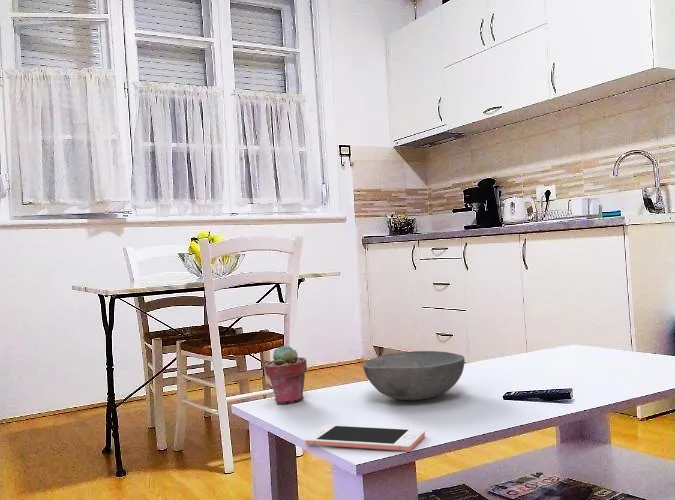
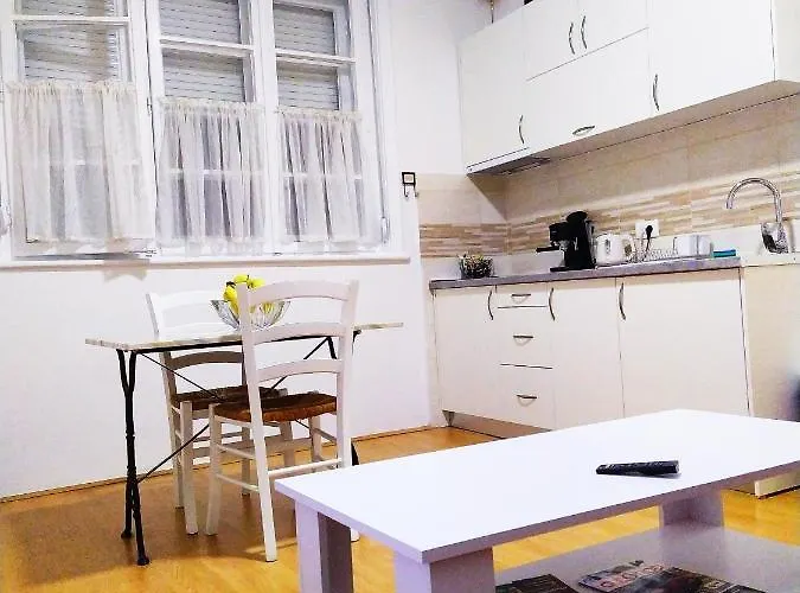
- cell phone [304,424,426,452]
- potted succulent [264,344,308,404]
- bowl [362,350,466,401]
